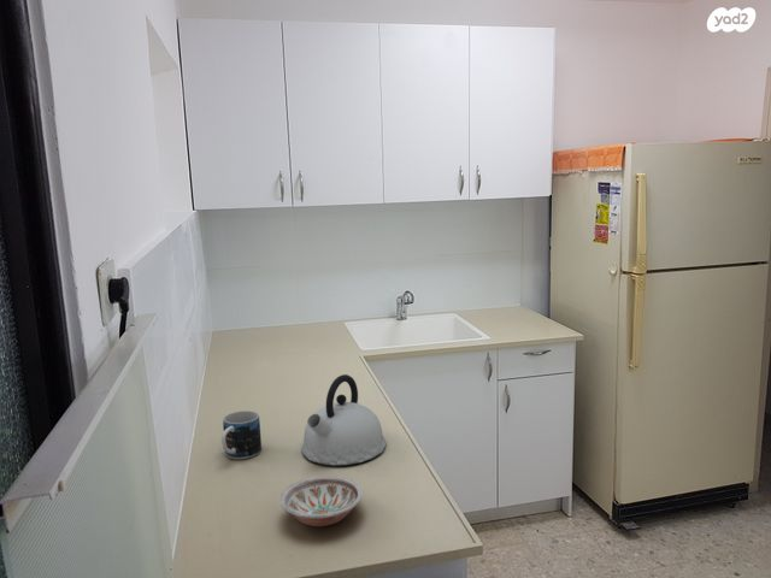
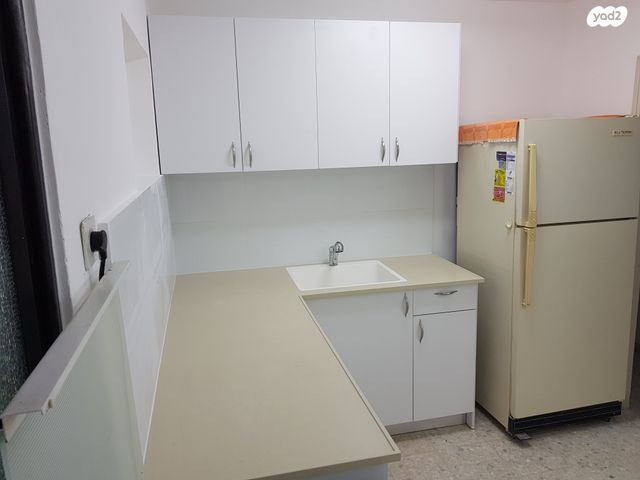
- mug [220,409,263,460]
- bowl [278,474,363,527]
- kettle [301,373,387,466]
